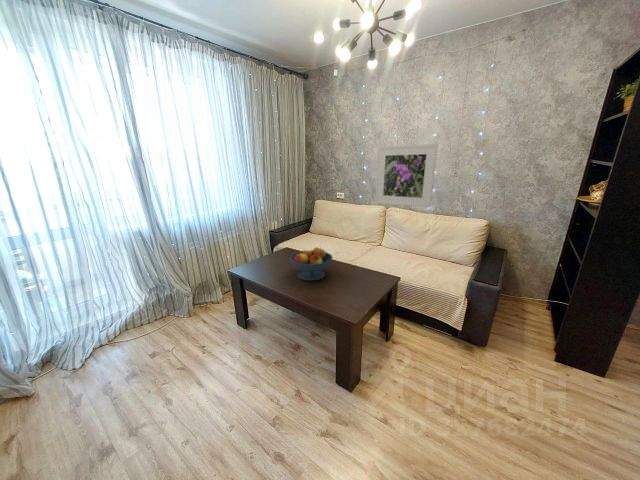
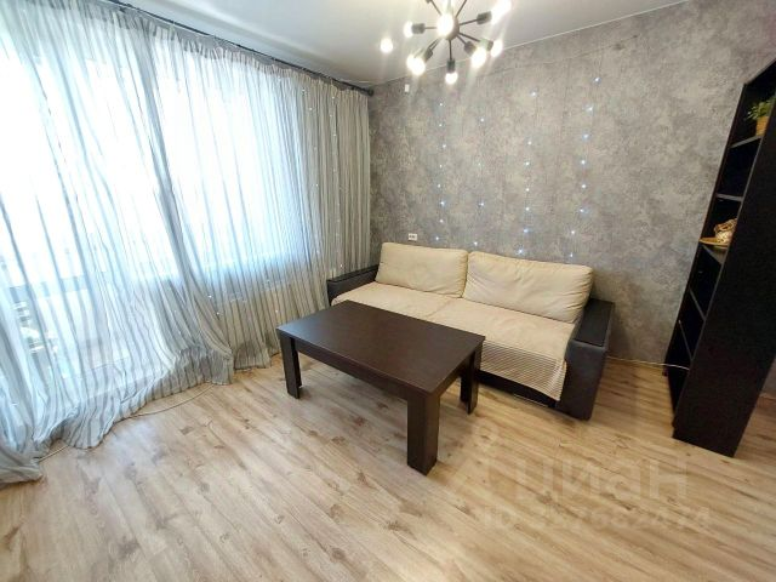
- fruit bowl [289,246,334,282]
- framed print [374,143,439,208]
